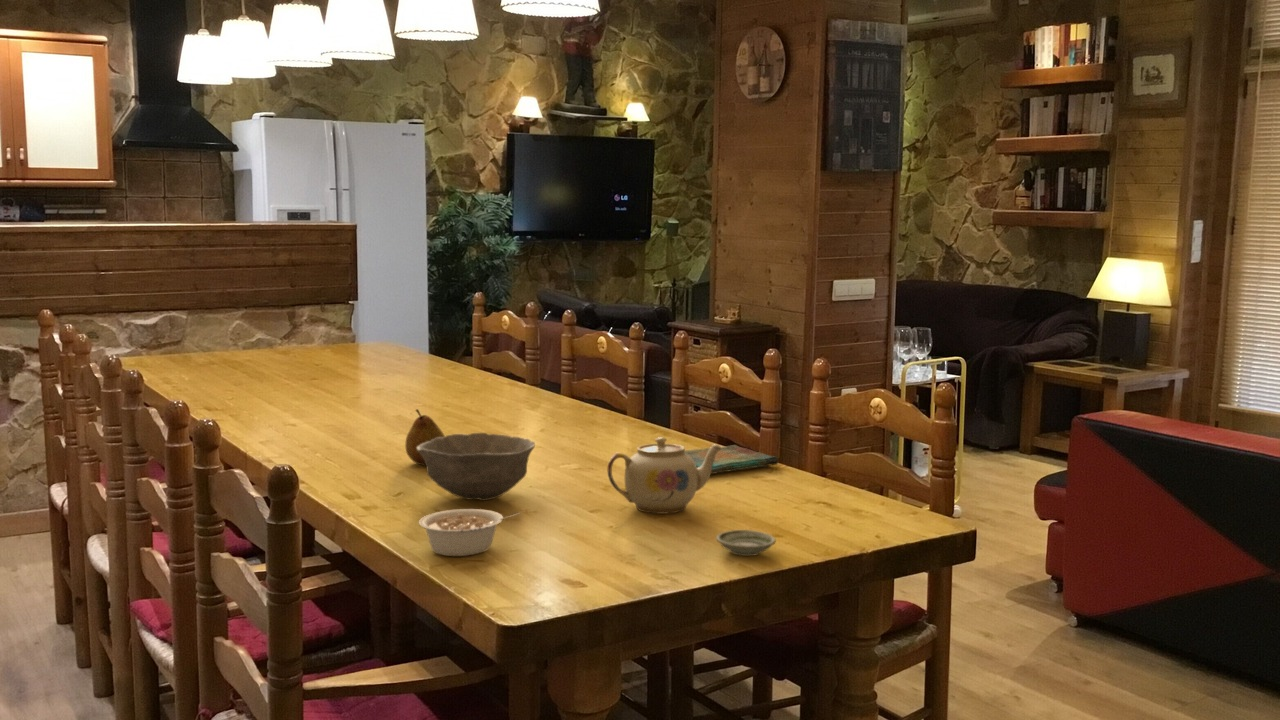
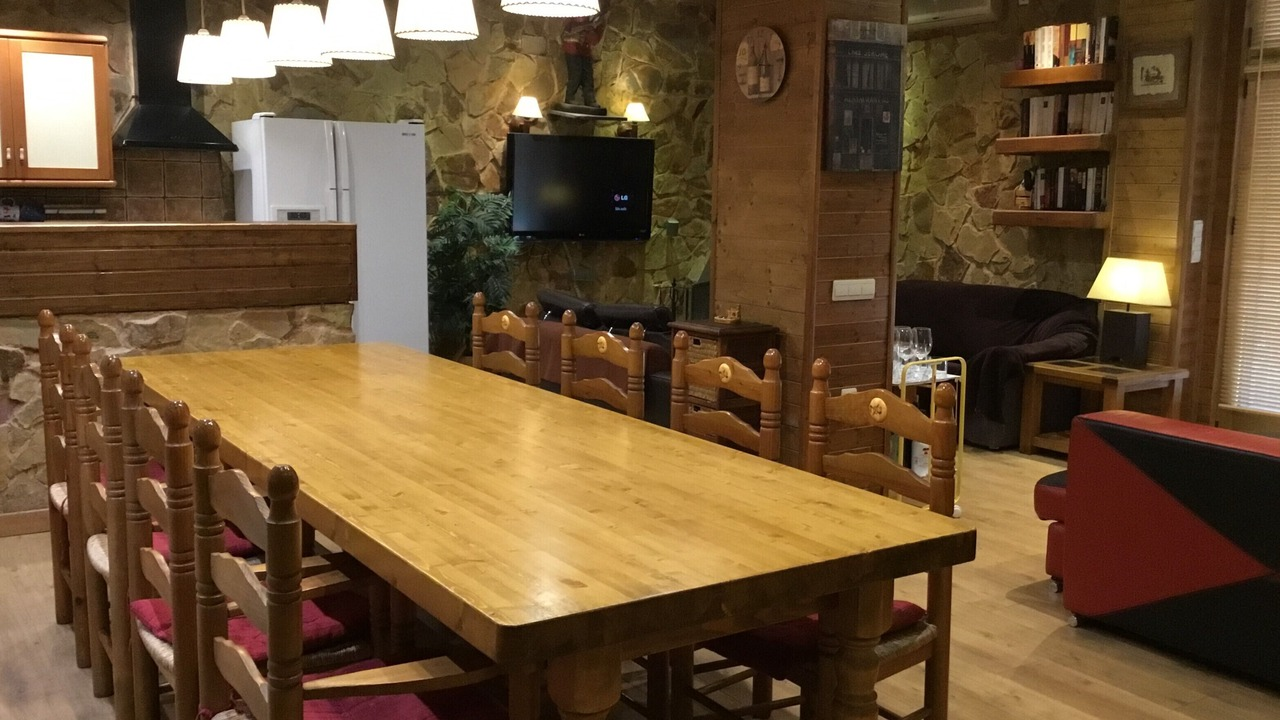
- saucer [715,529,777,557]
- fruit [404,408,446,466]
- dish towel [685,444,779,475]
- legume [418,508,521,557]
- bowl [417,432,536,502]
- teapot [607,436,723,515]
